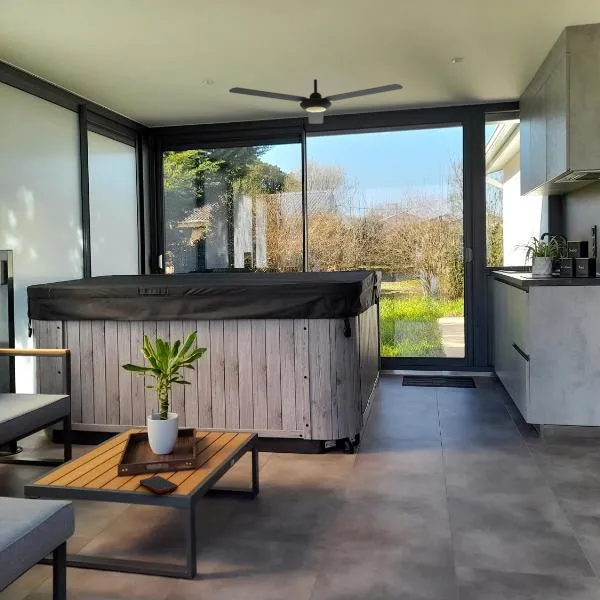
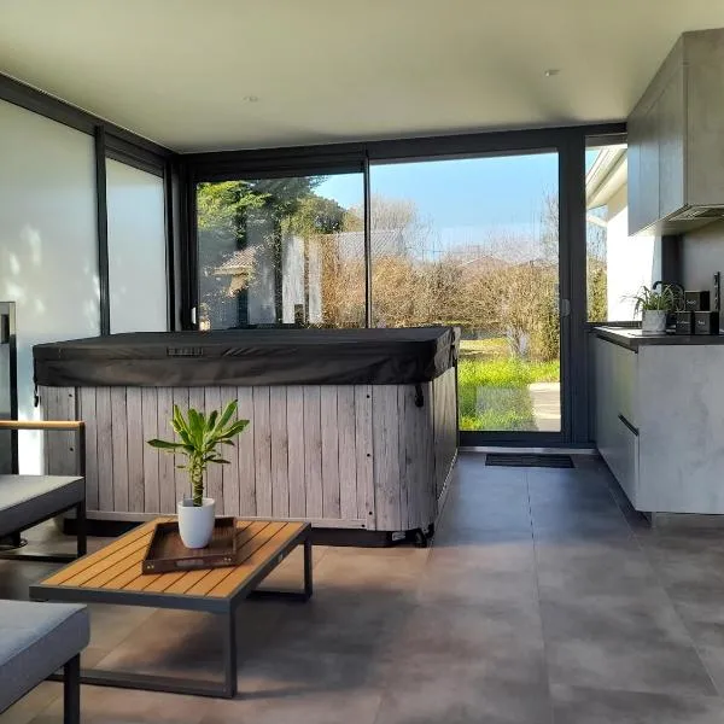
- ceiling fan [228,78,404,125]
- cell phone [139,475,179,494]
